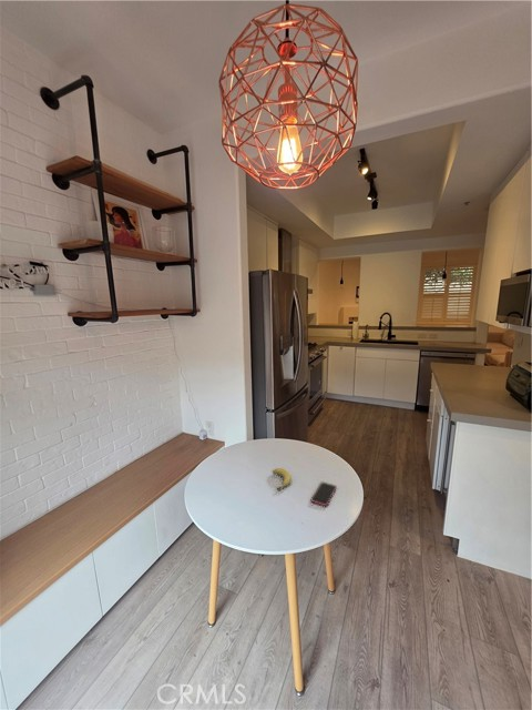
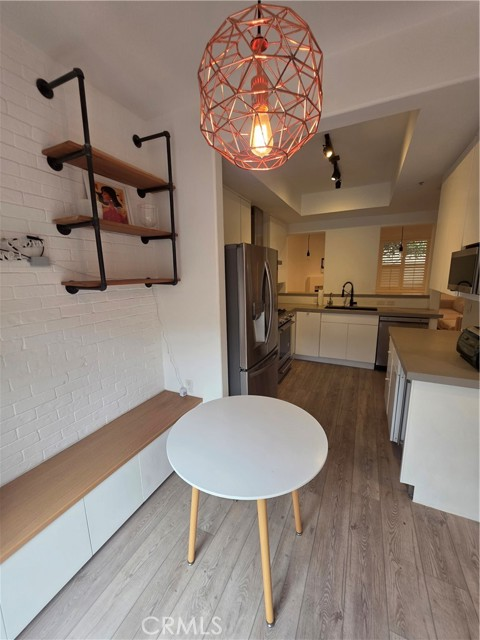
- fruit [272,467,293,491]
- smartphone [309,481,338,507]
